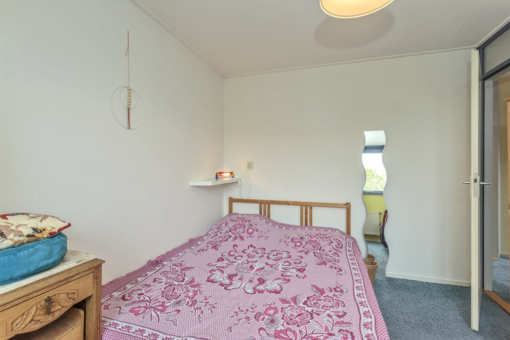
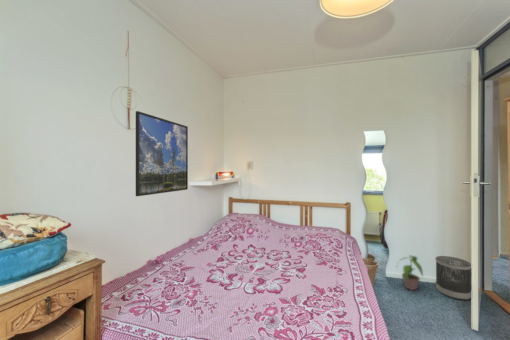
+ wastebasket [435,255,472,301]
+ potted plant [395,254,424,291]
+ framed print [135,110,189,197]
